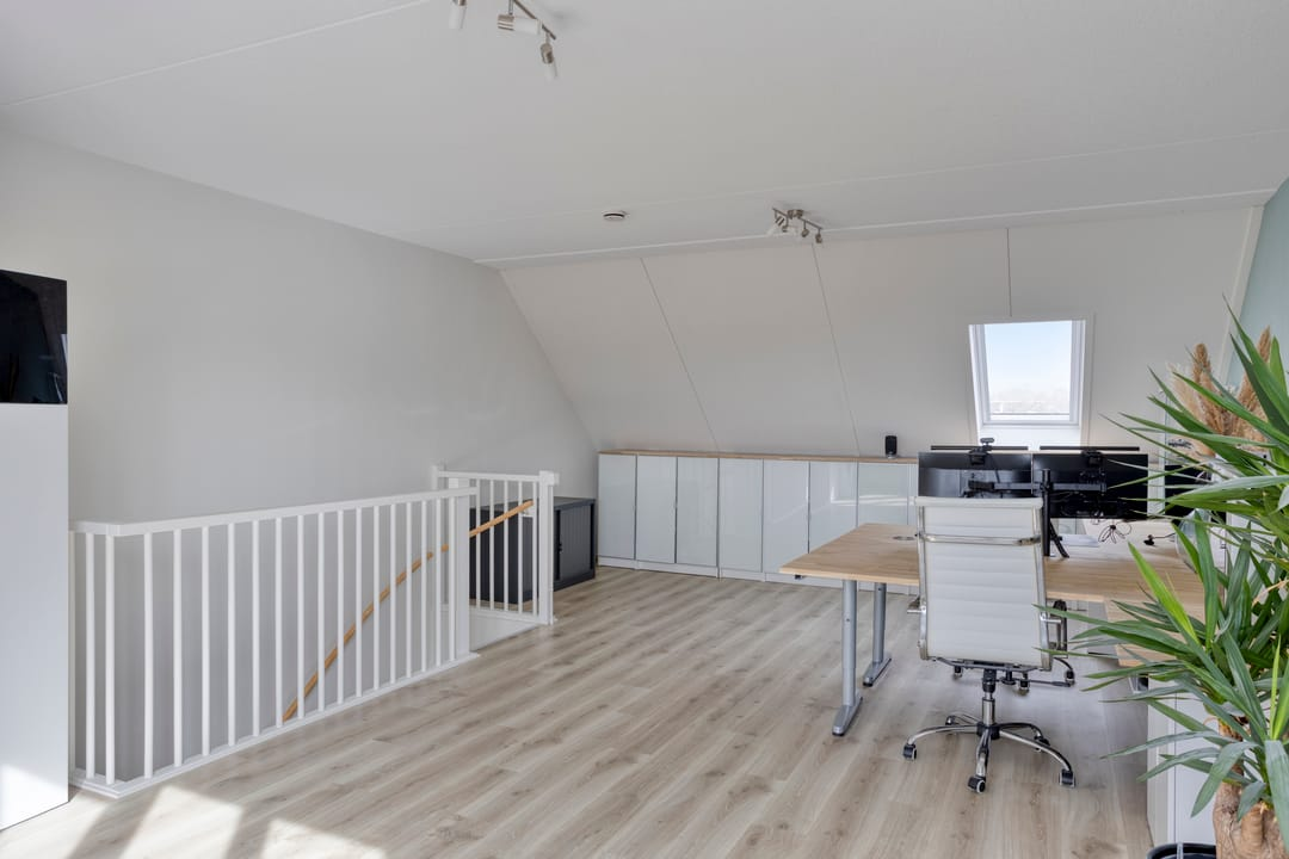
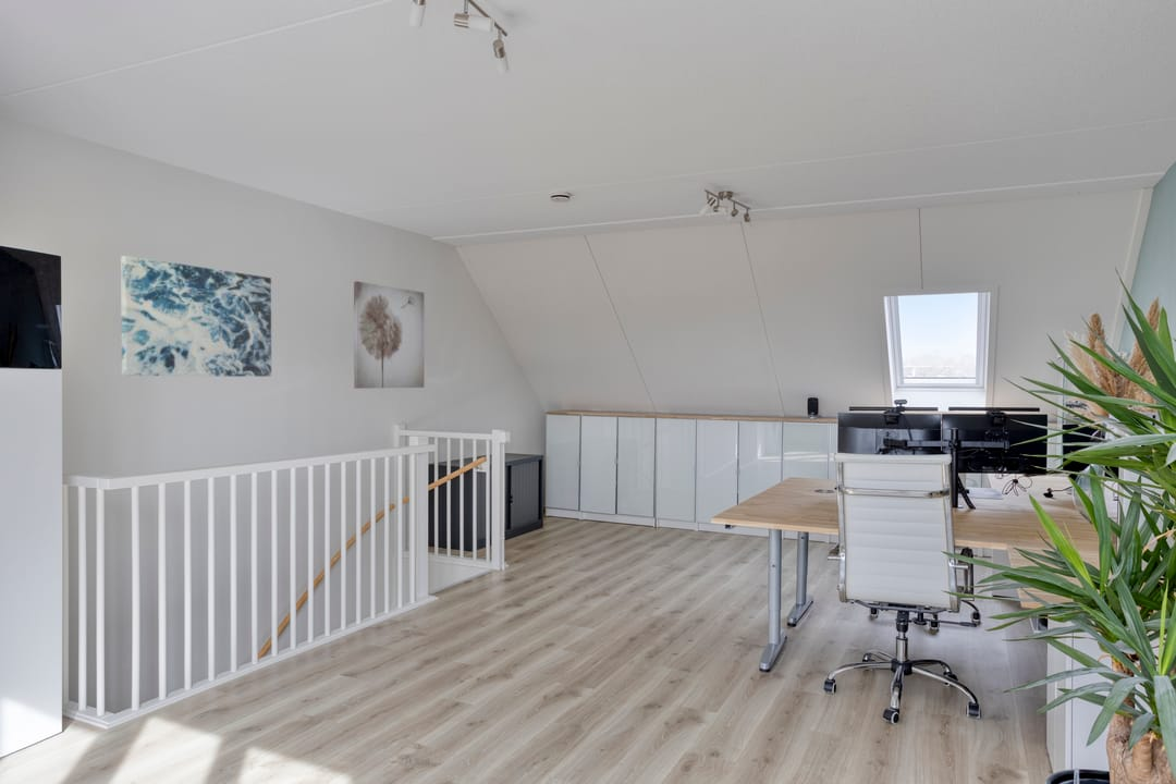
+ wall art [120,255,272,378]
+ wall art [353,280,425,390]
